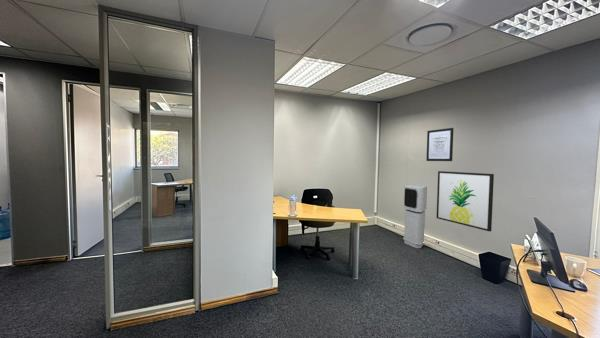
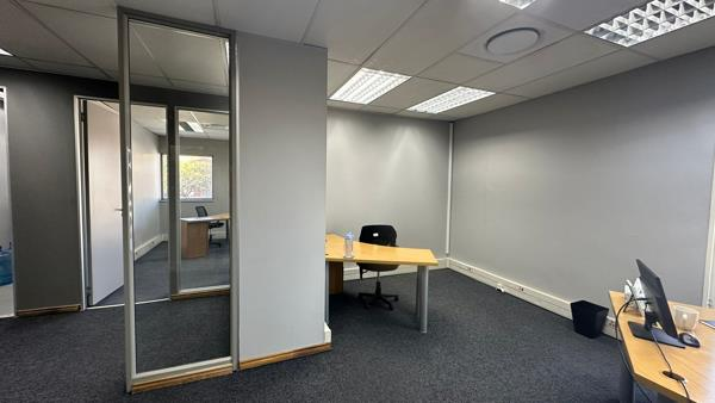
- wall art [425,127,455,162]
- wall art [435,170,495,233]
- air purifier [402,184,428,249]
